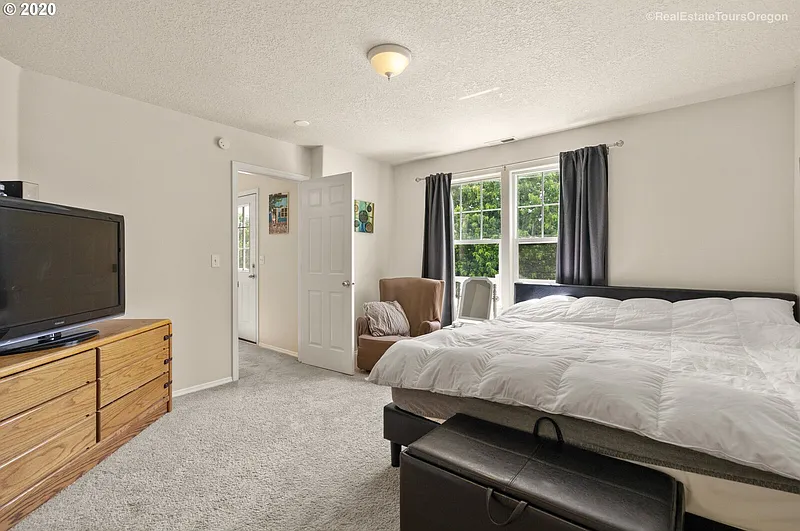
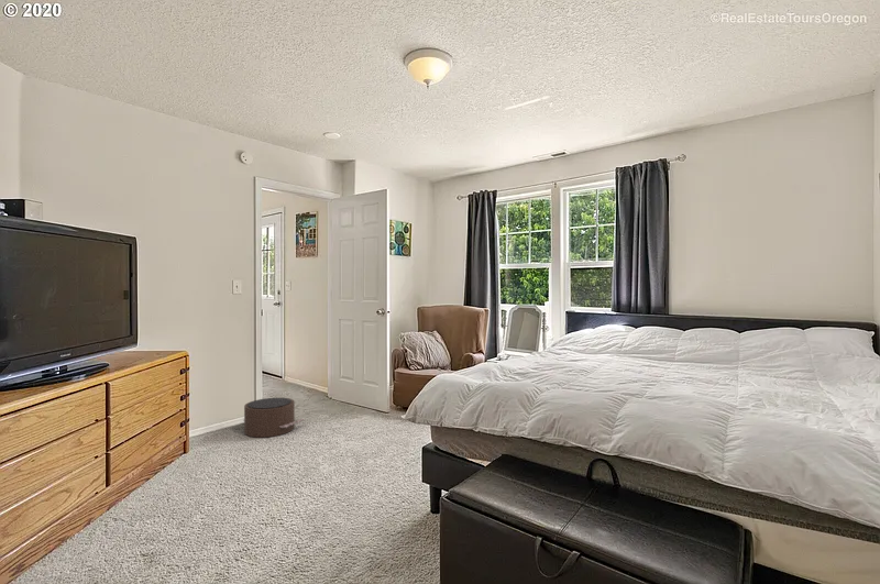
+ pouf [242,397,305,439]
